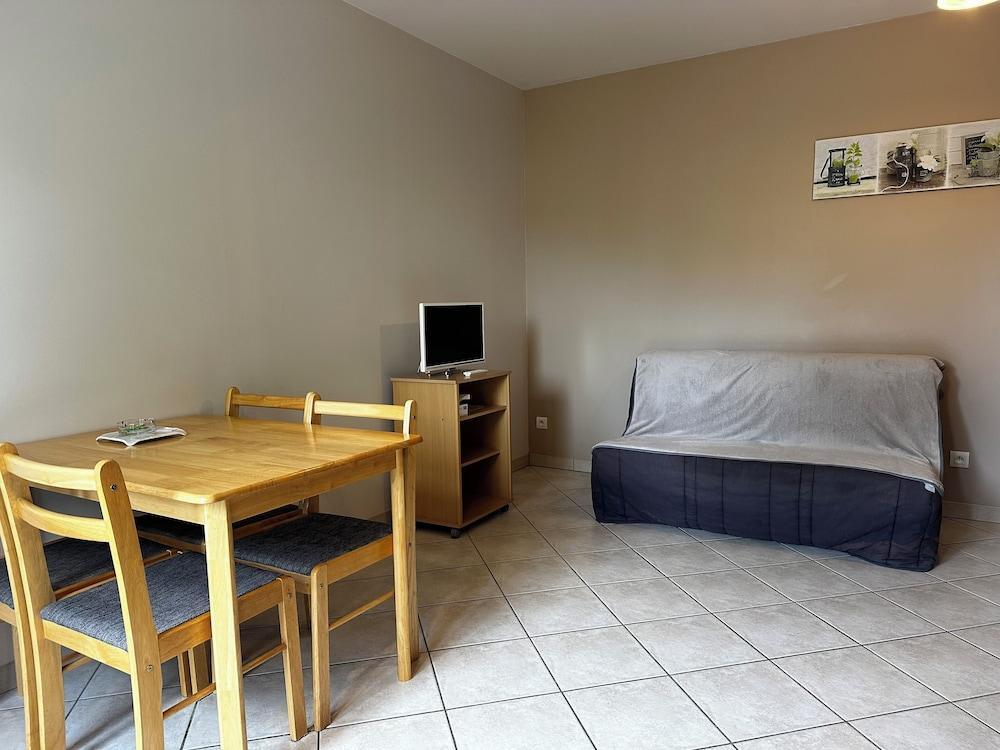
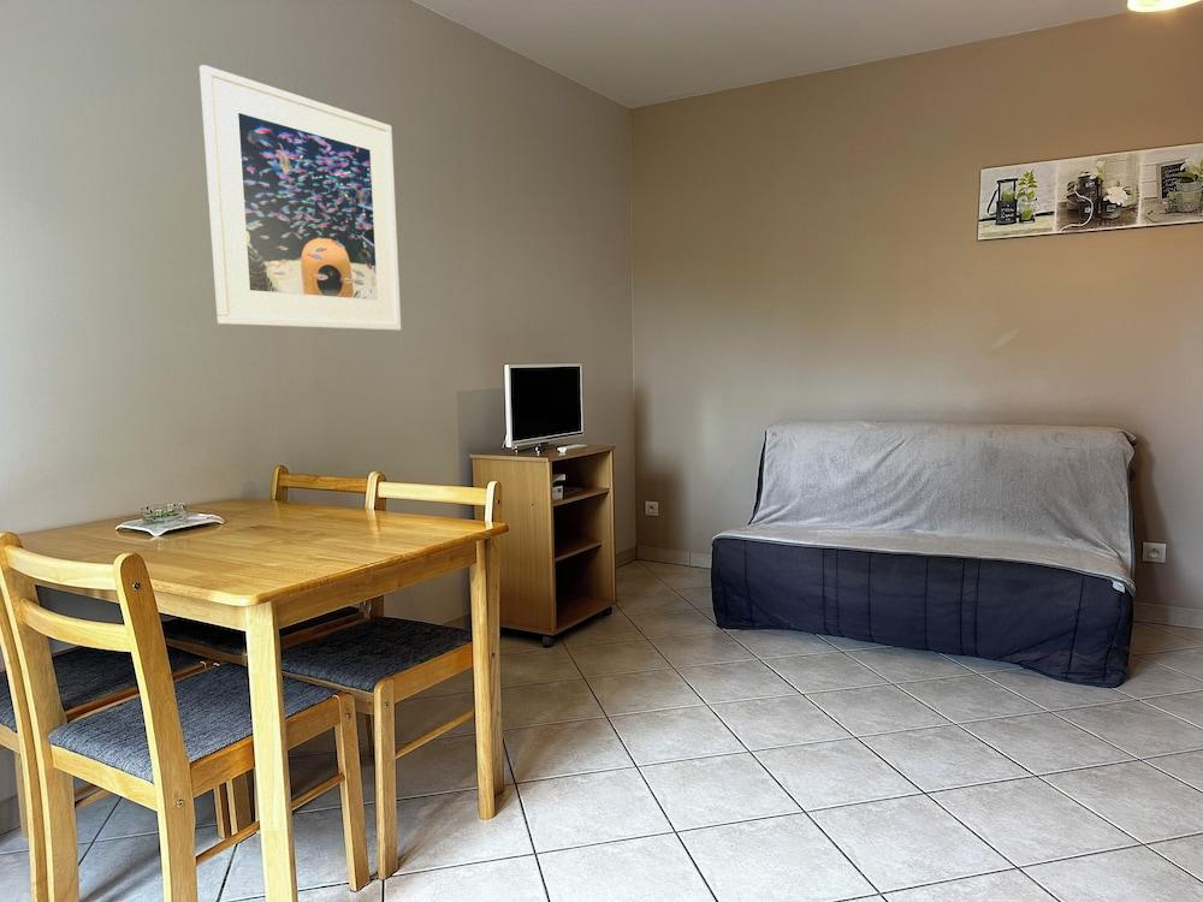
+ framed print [198,64,402,332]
